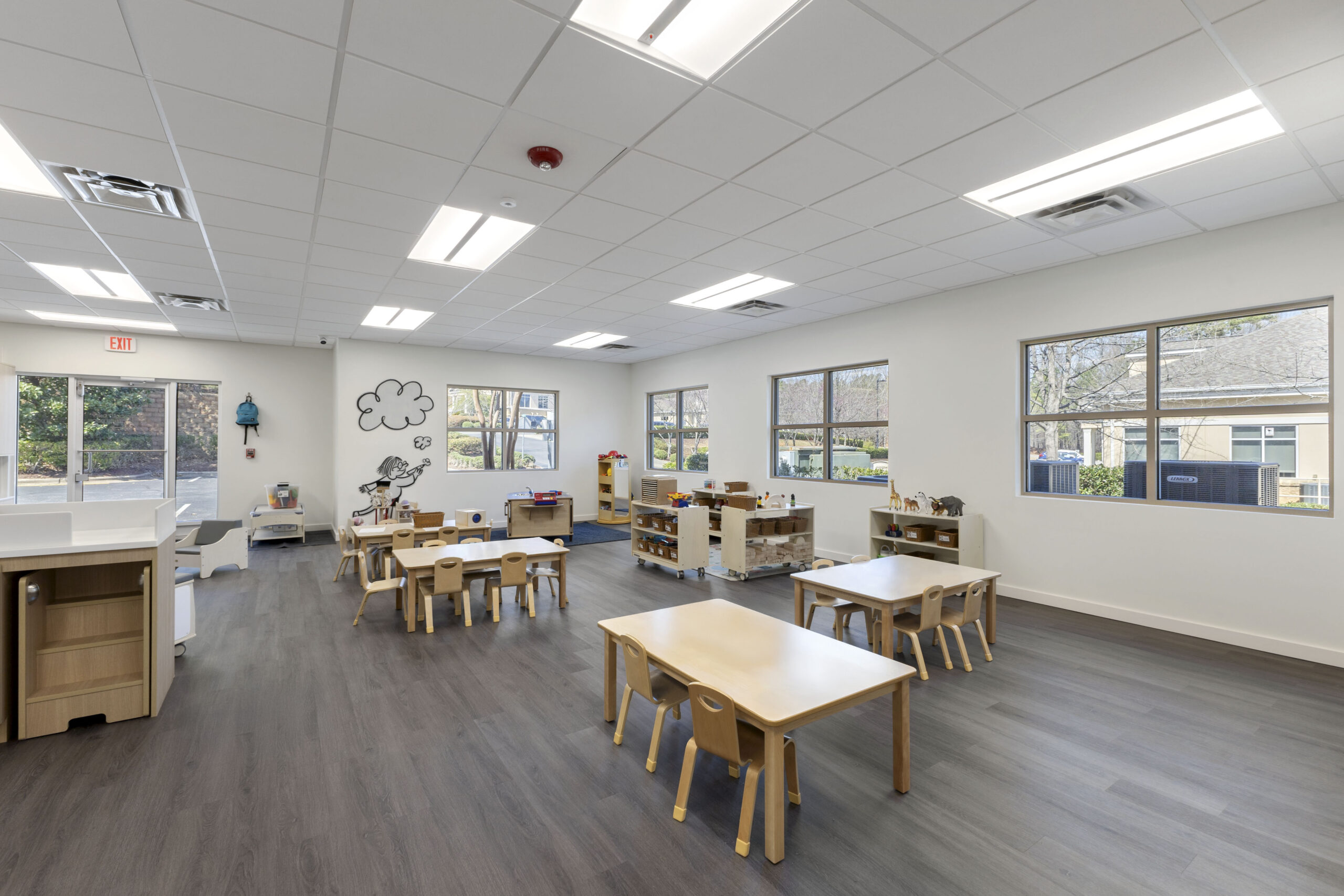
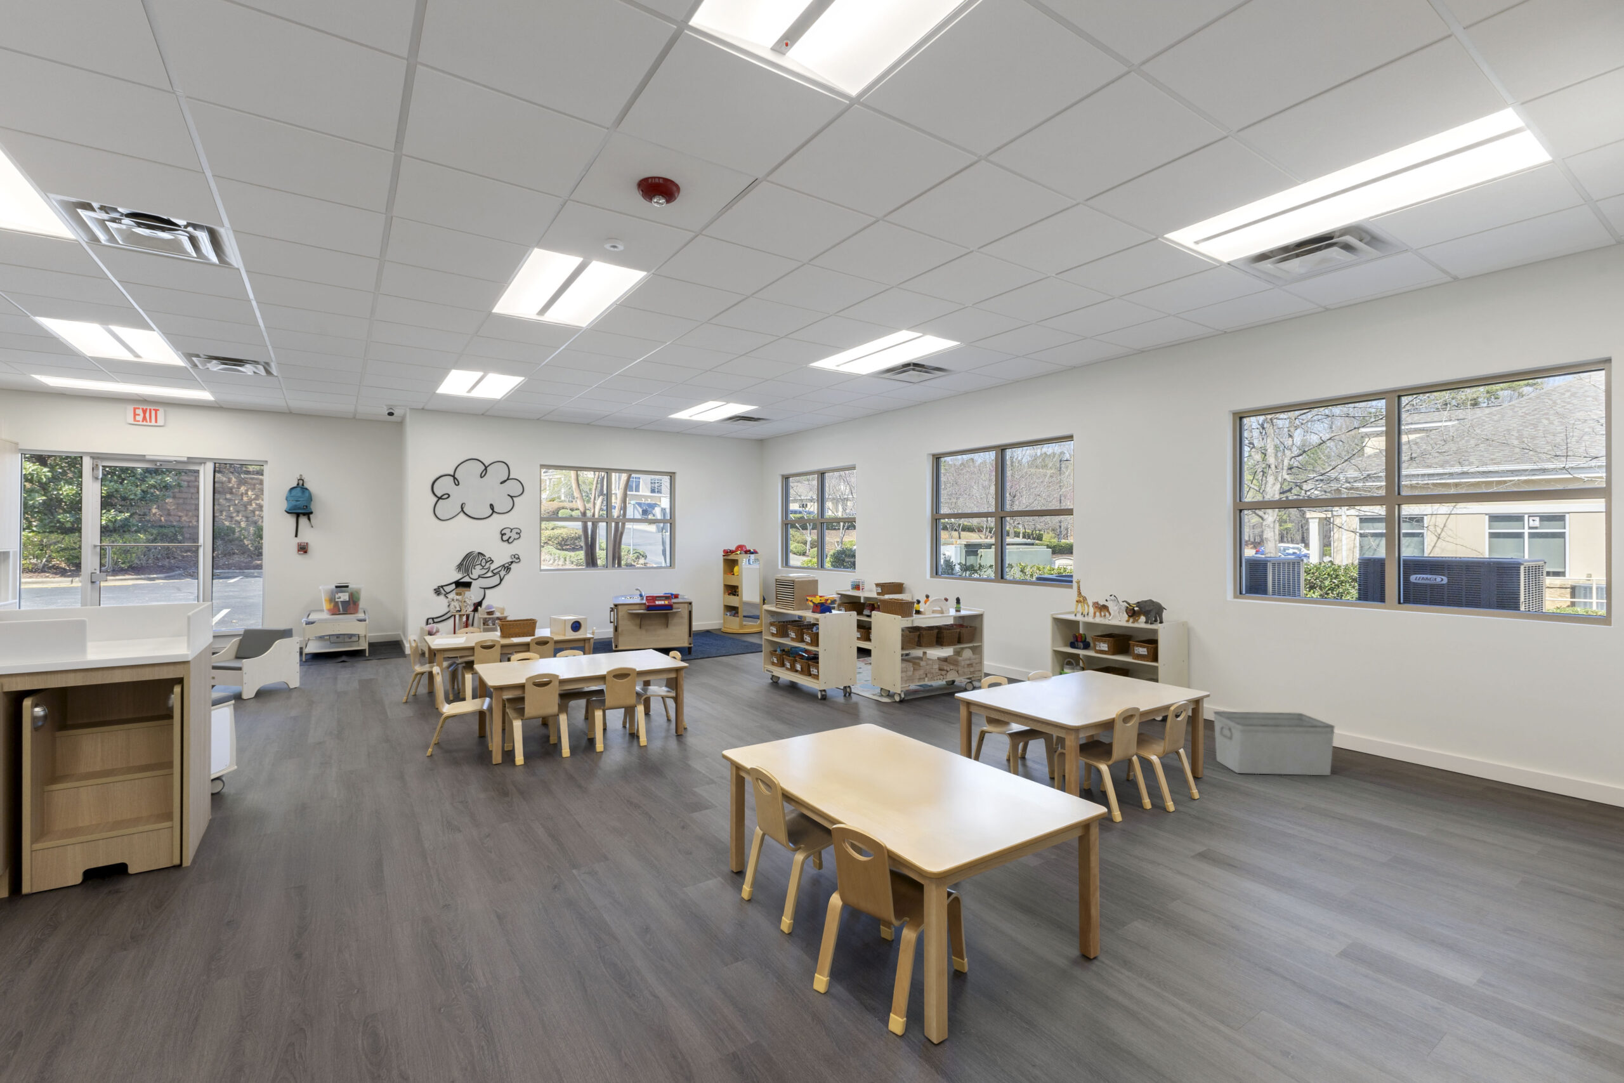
+ storage bin [1213,711,1336,776]
